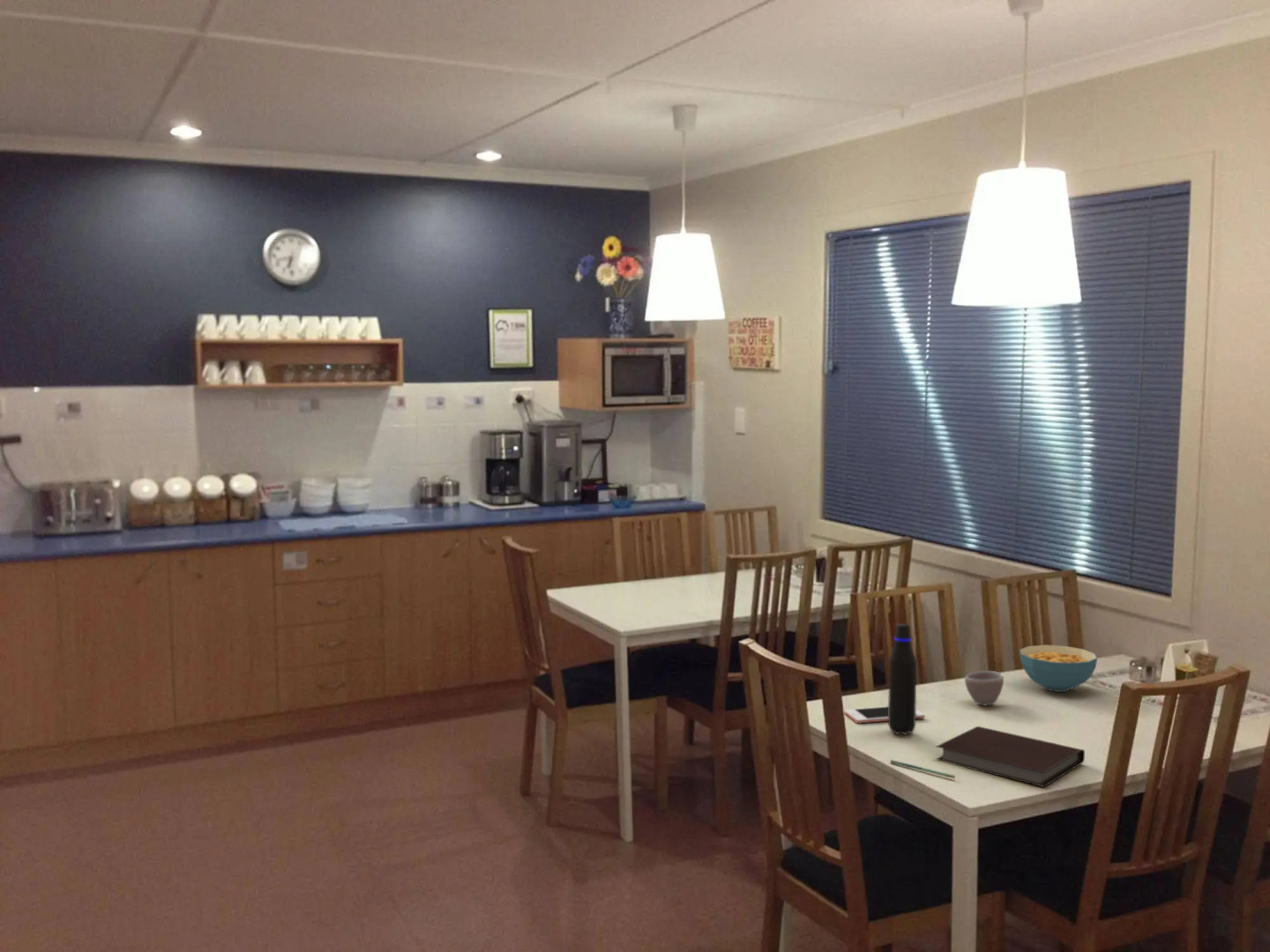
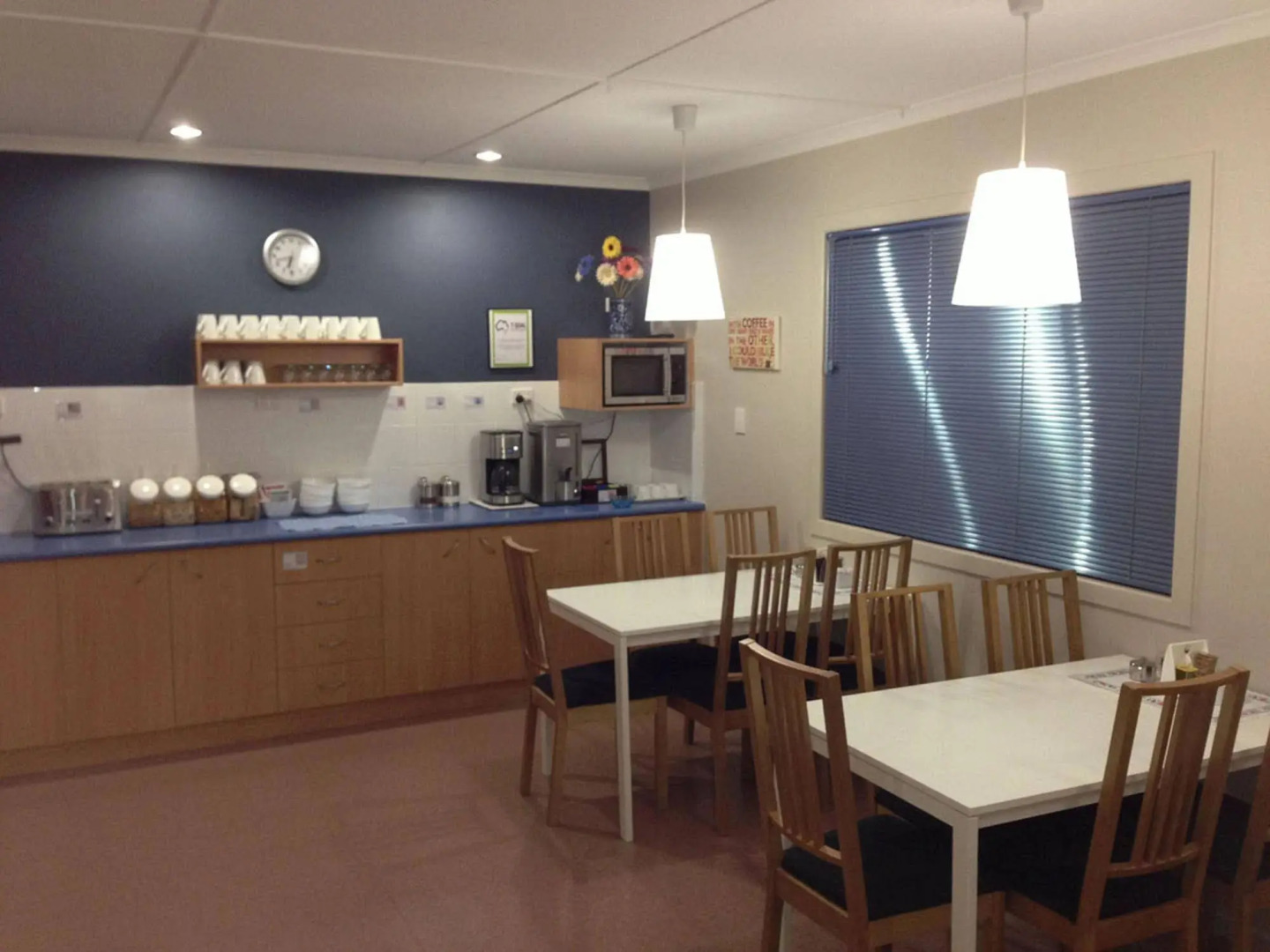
- cereal bowl [1019,644,1098,693]
- pen [890,759,956,779]
- notebook [935,725,1086,788]
- cup [964,670,1005,707]
- cell phone [843,705,926,724]
- water bottle [887,623,917,736]
